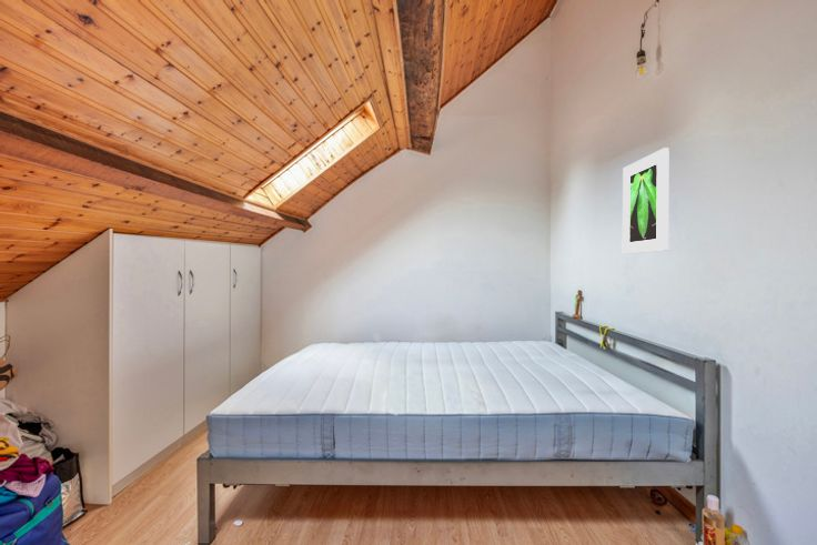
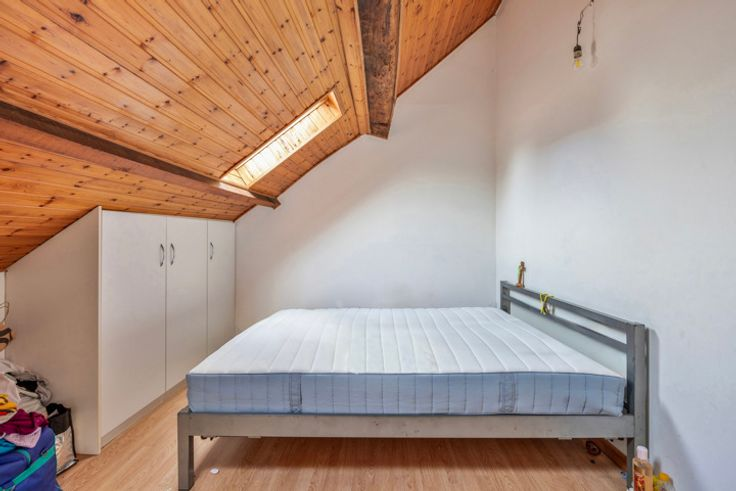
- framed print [622,147,670,255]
